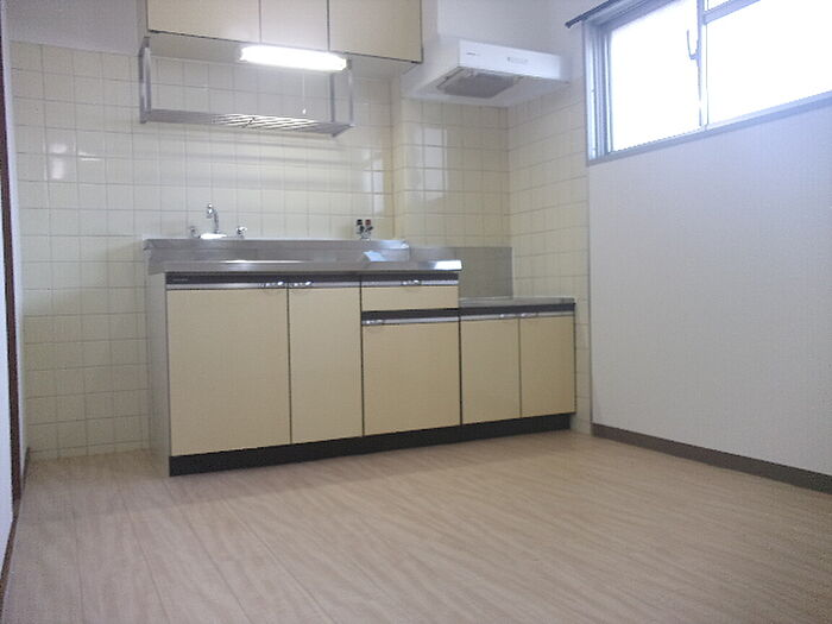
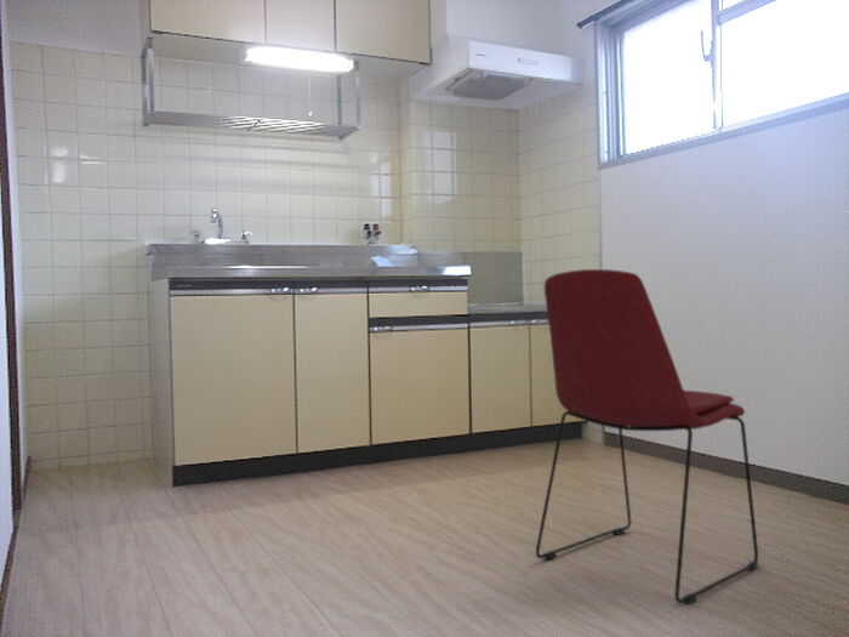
+ chair [535,268,759,605]
